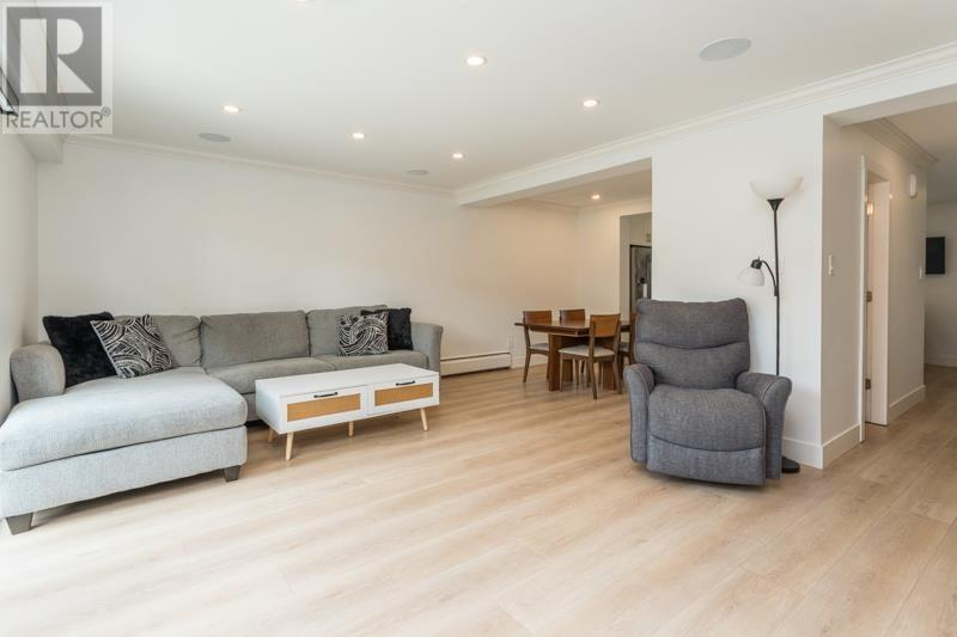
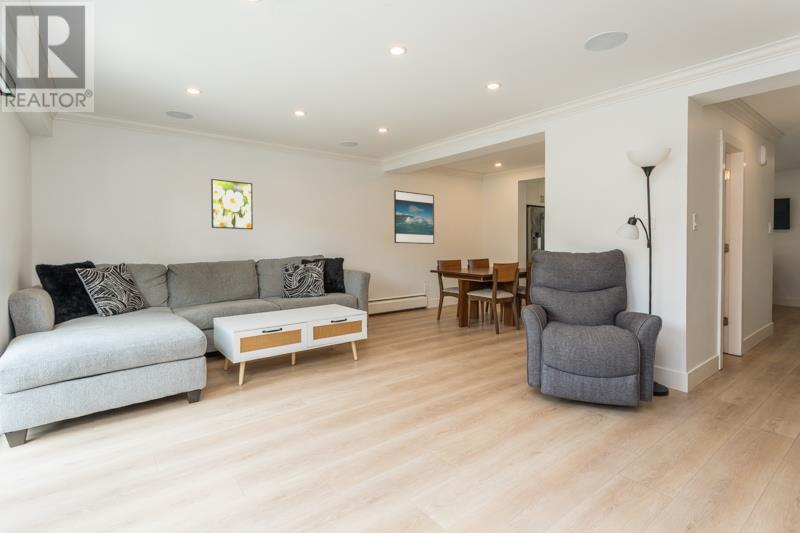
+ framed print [210,178,254,231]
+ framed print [393,189,435,245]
